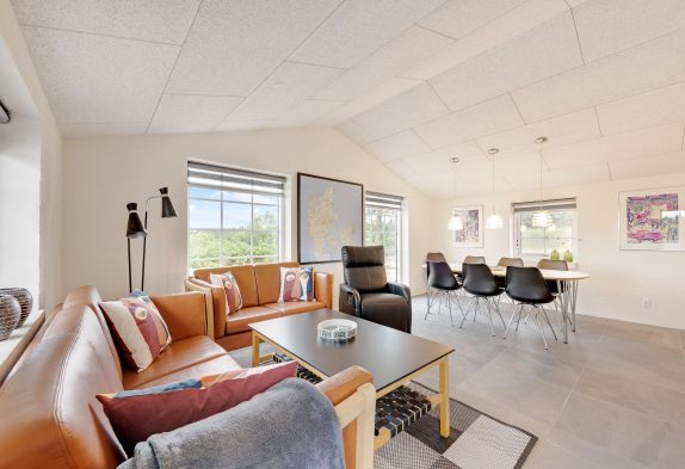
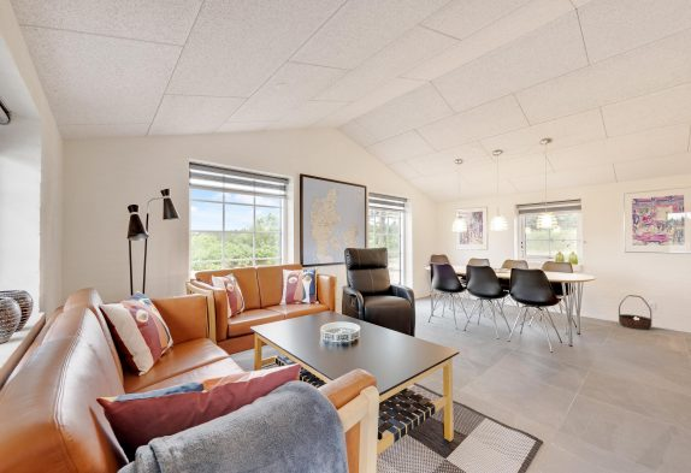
+ basket [618,294,652,331]
